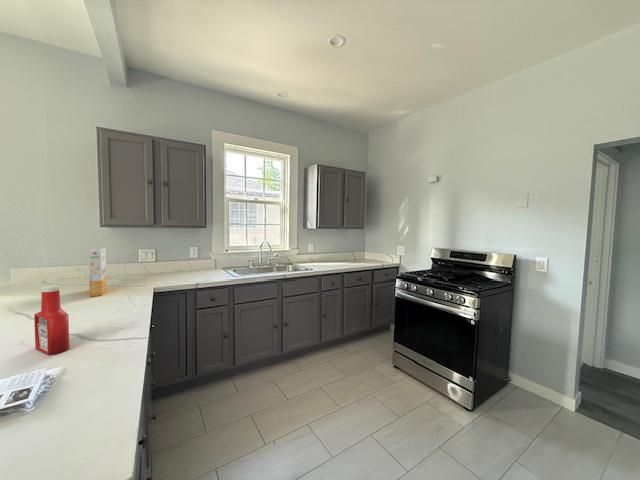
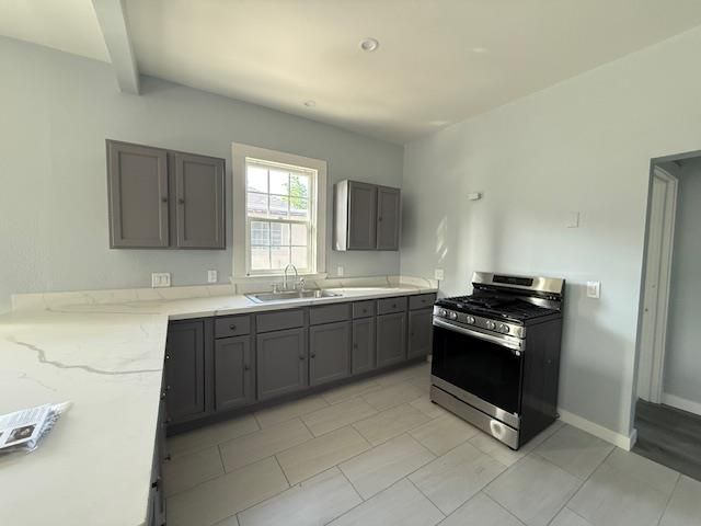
- cereal box [88,247,107,297]
- soap bottle [33,284,70,356]
